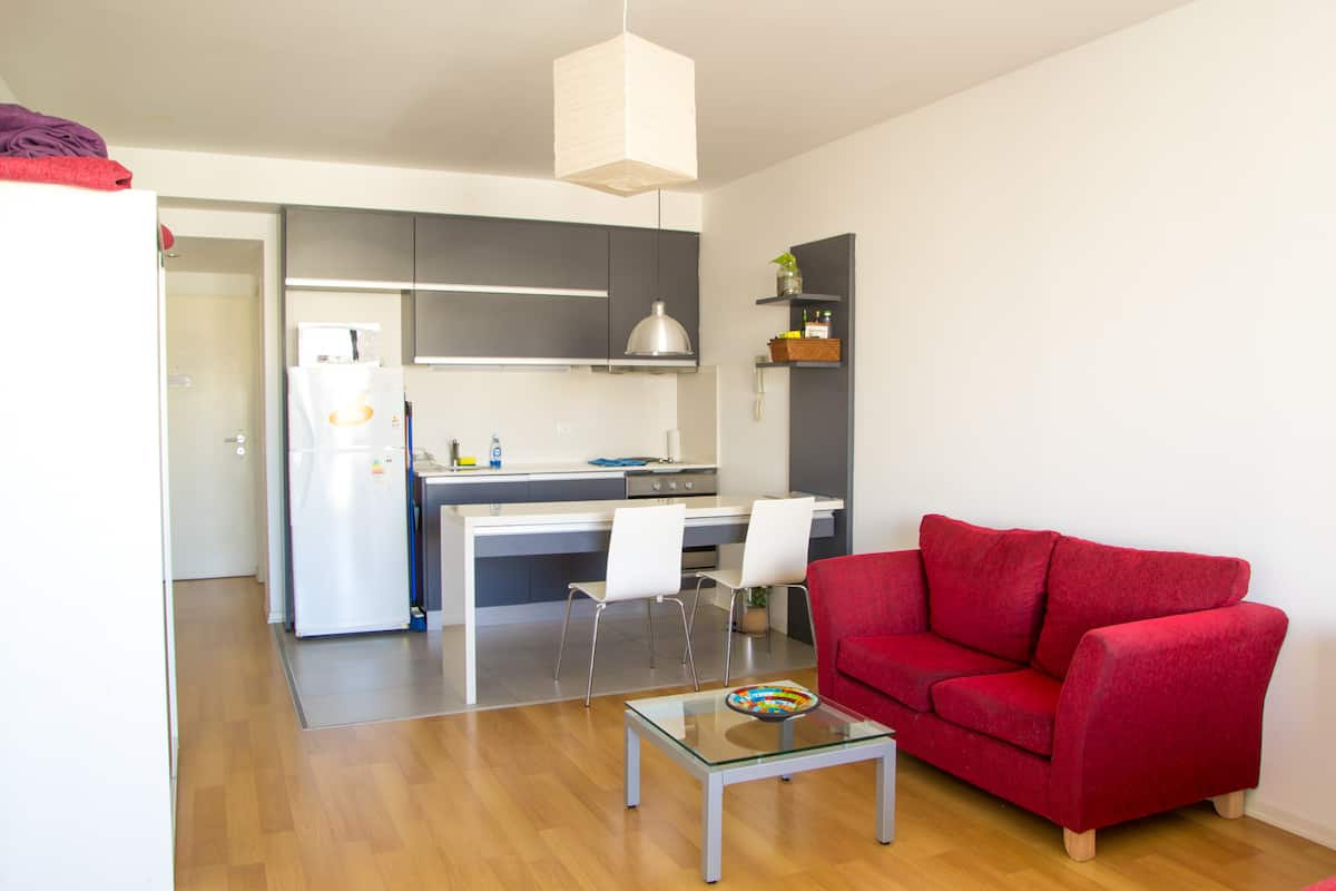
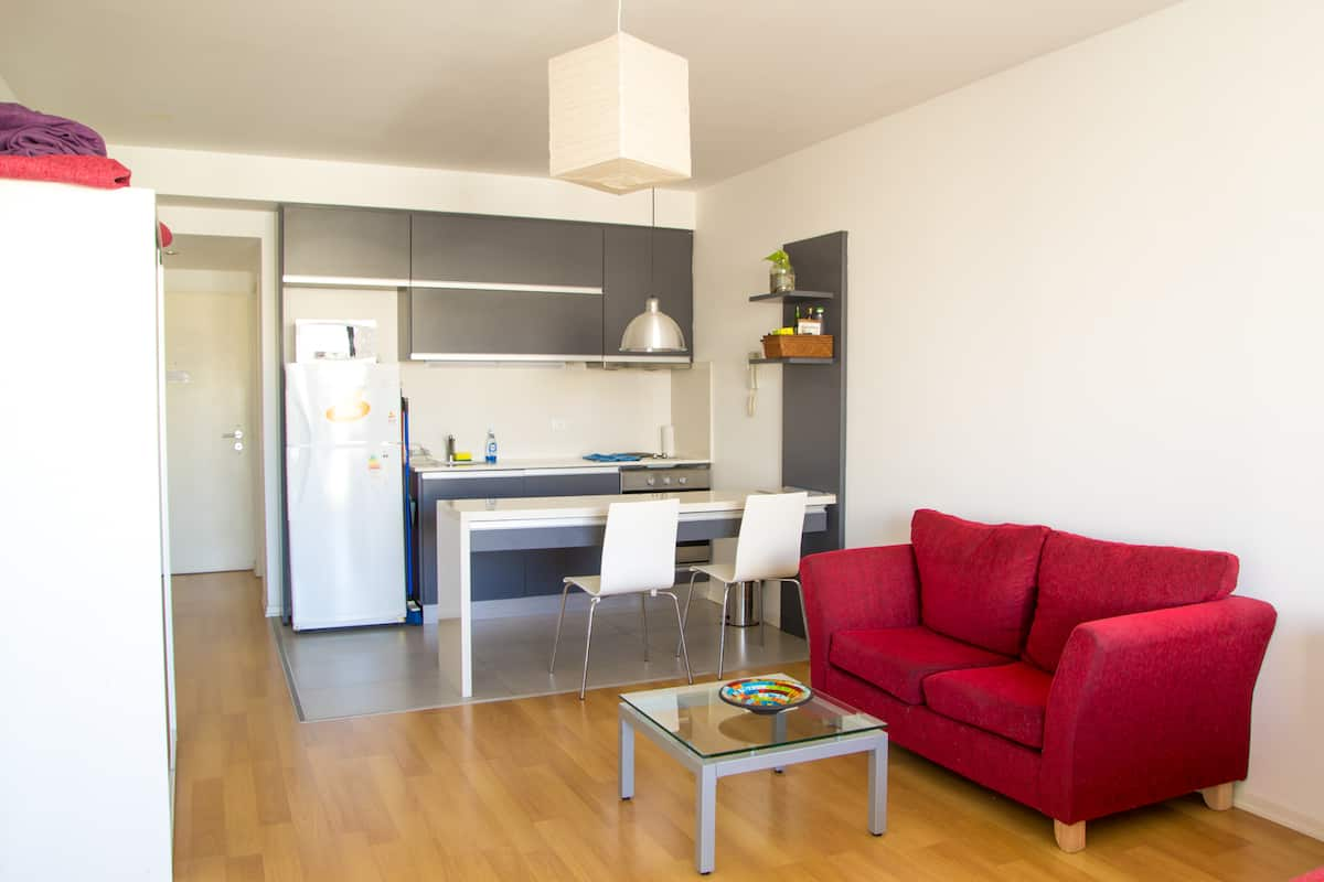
- potted plant [740,587,774,638]
